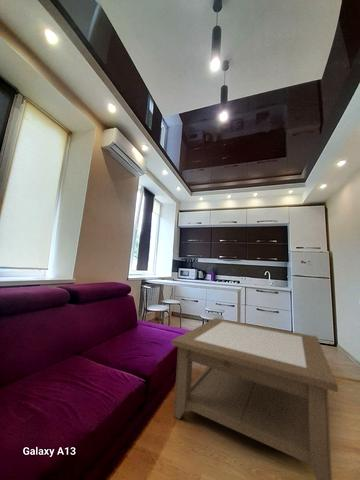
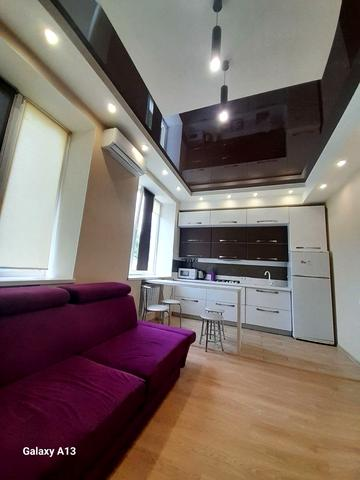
- coffee table [170,317,339,480]
